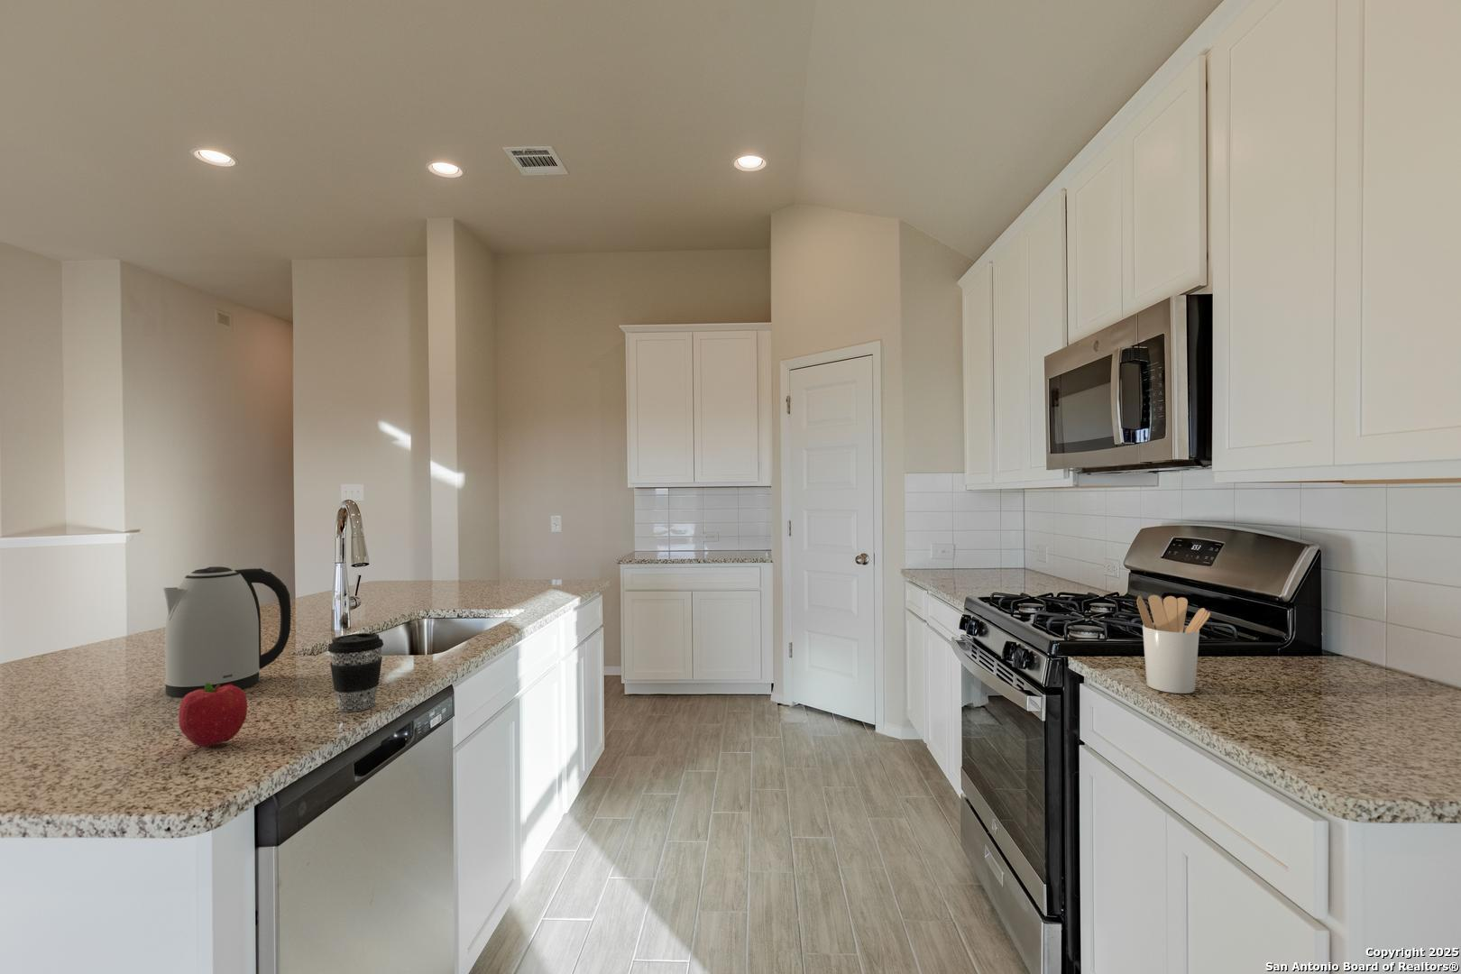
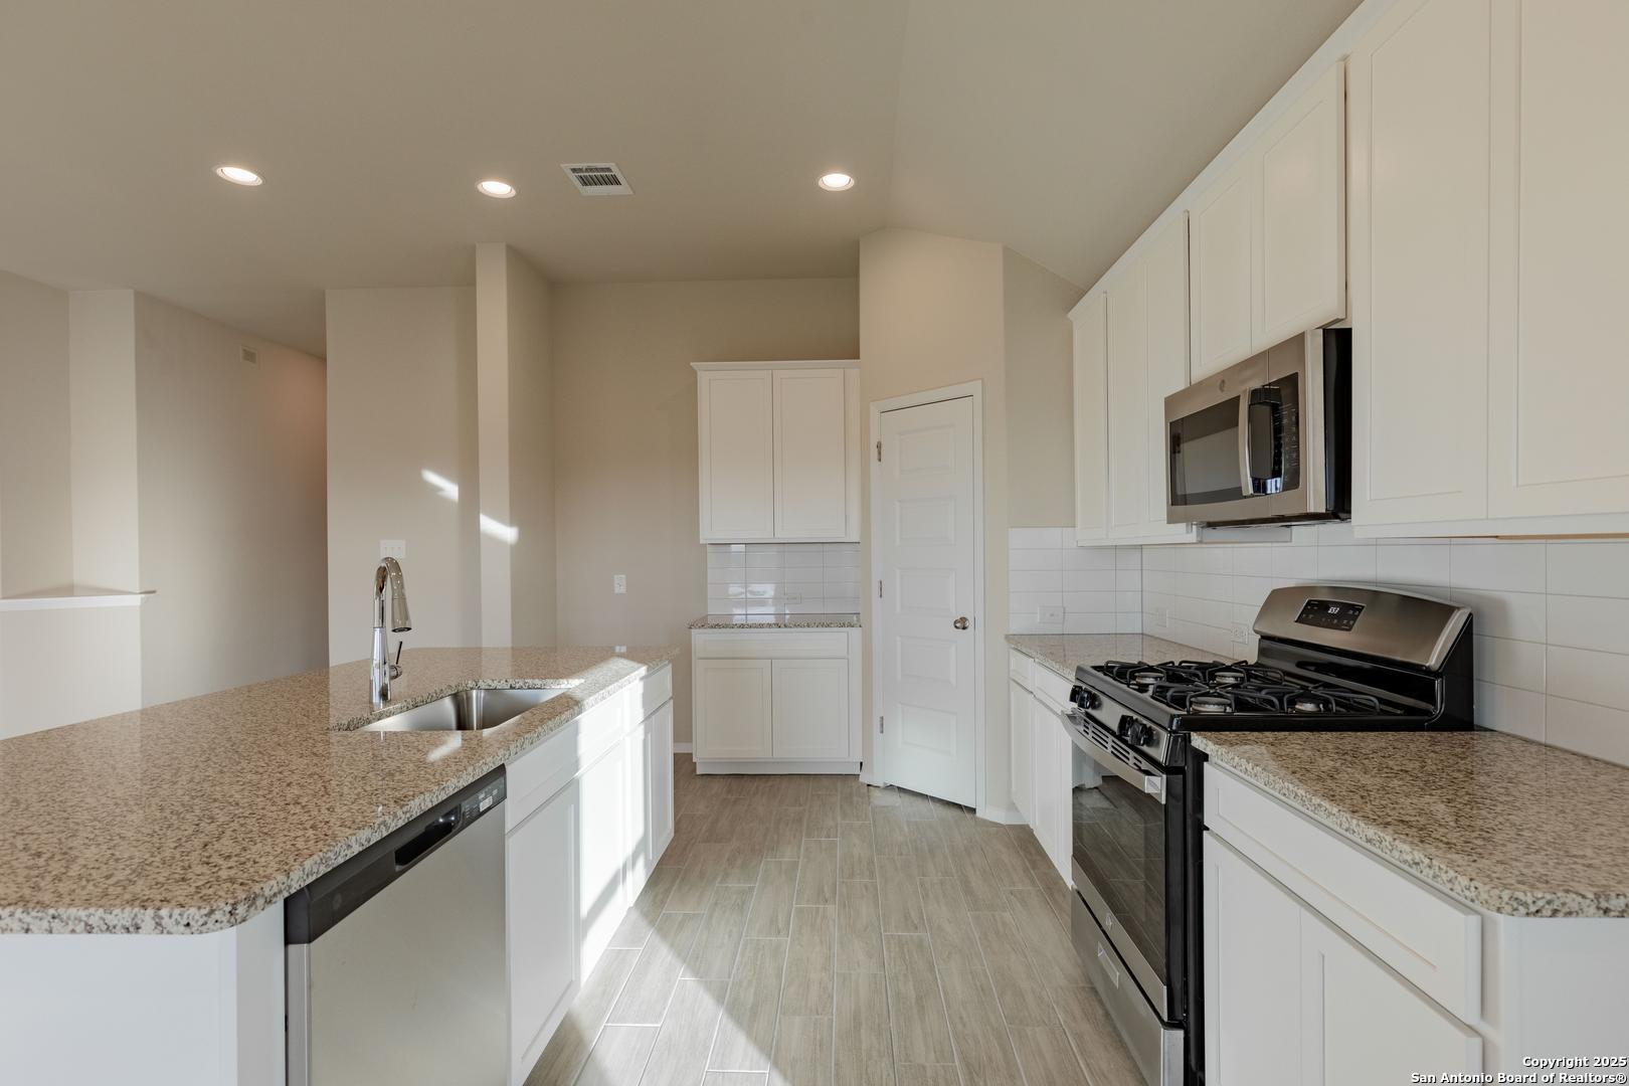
- utensil holder [1136,595,1211,695]
- fruit [177,683,248,749]
- coffee cup [327,633,384,712]
- kettle [162,565,291,698]
